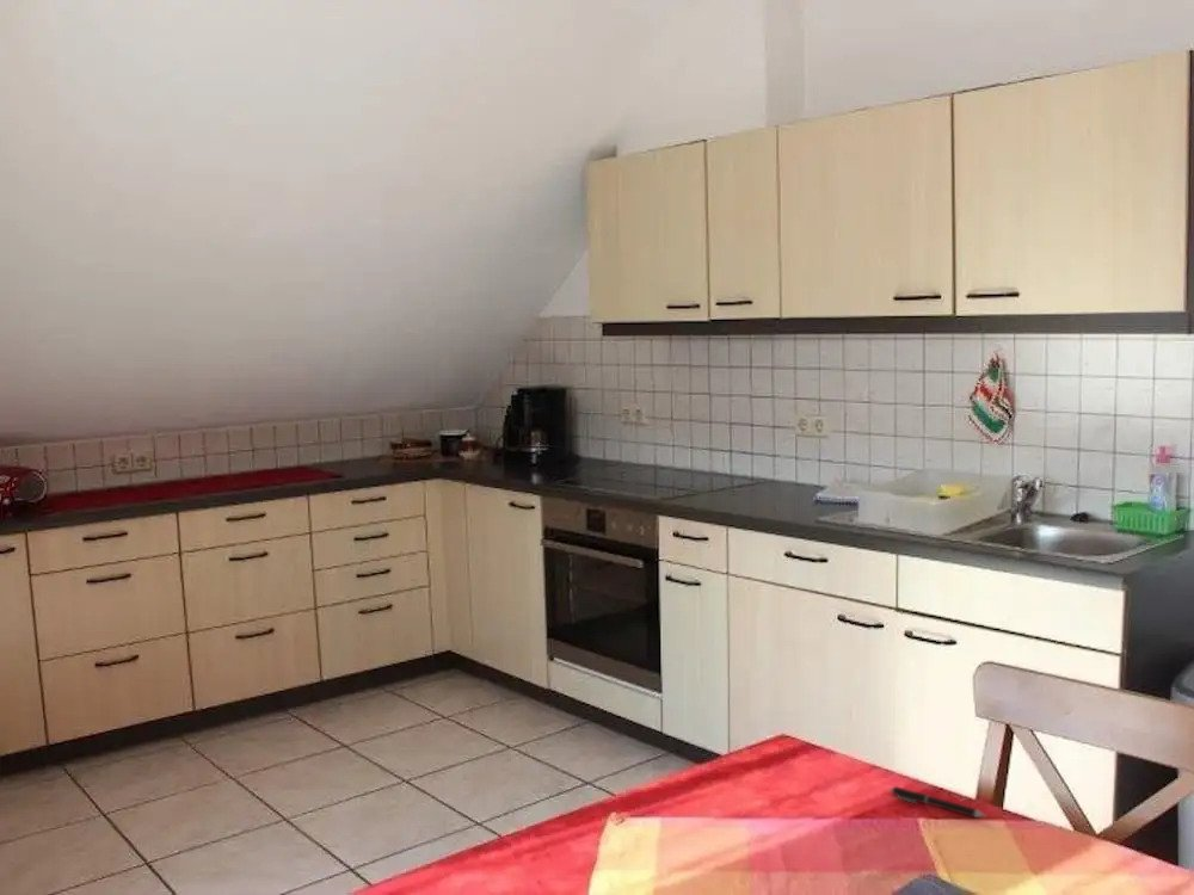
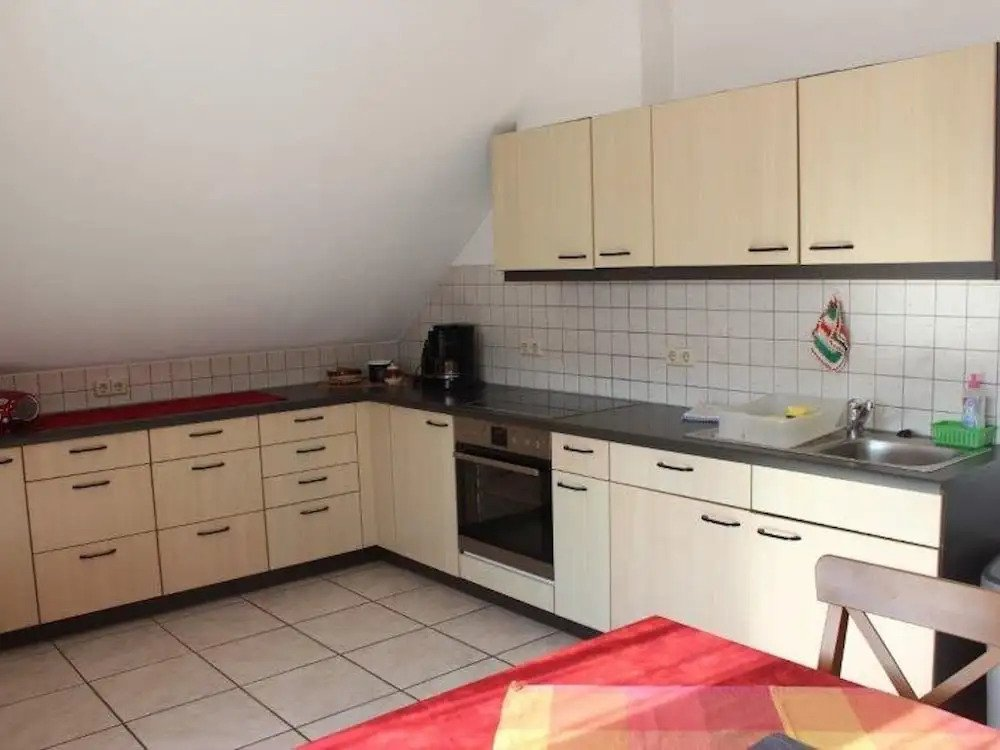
- pen [890,785,987,819]
